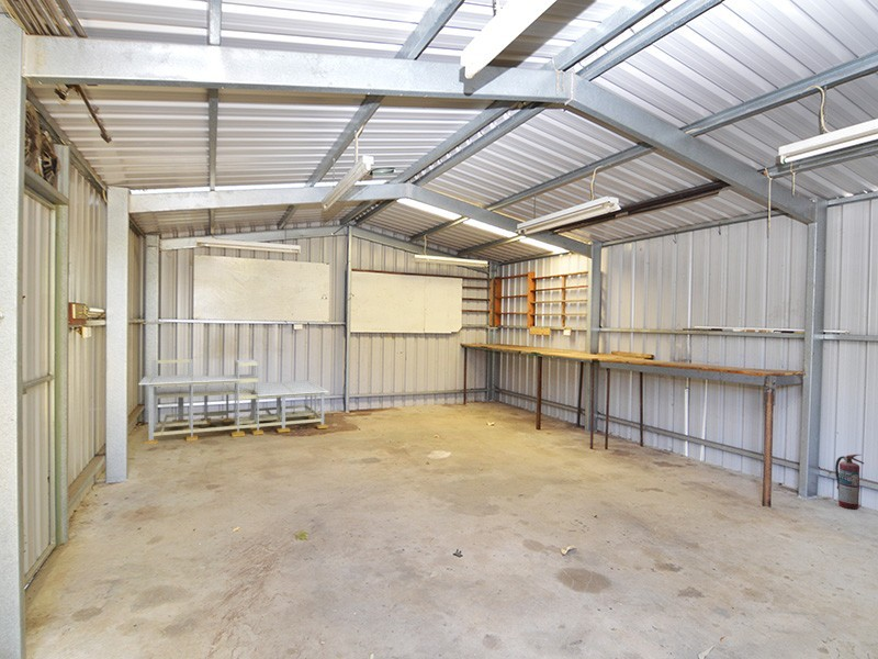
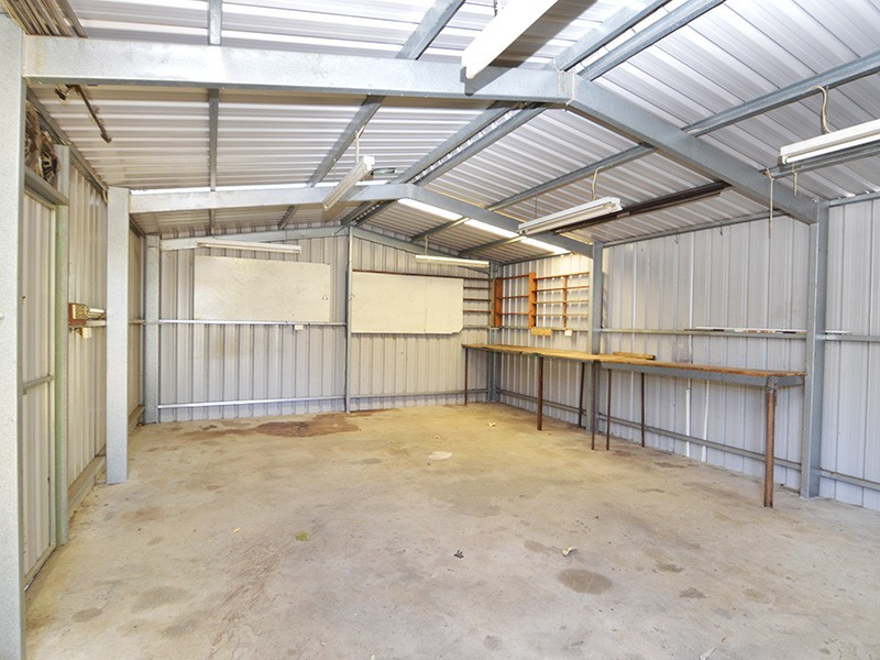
- fire extinguisher [834,454,865,511]
- workbench [137,358,329,445]
